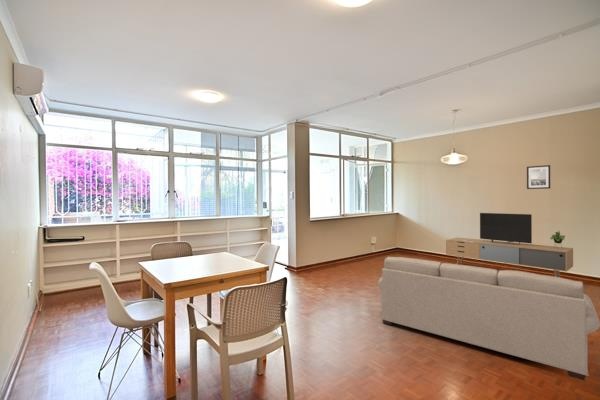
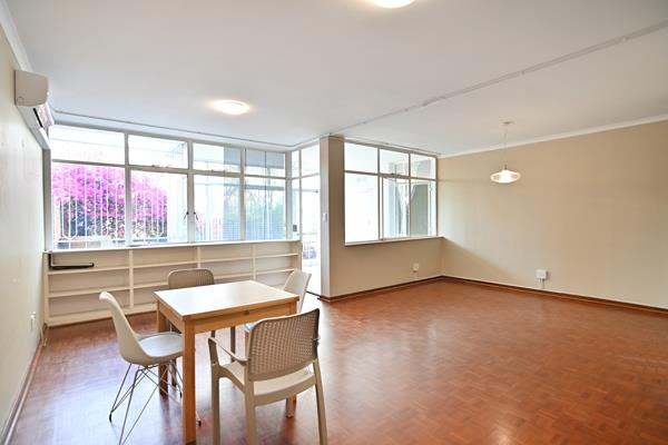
- sofa [377,256,600,381]
- wall art [526,164,551,190]
- media console [445,212,574,278]
